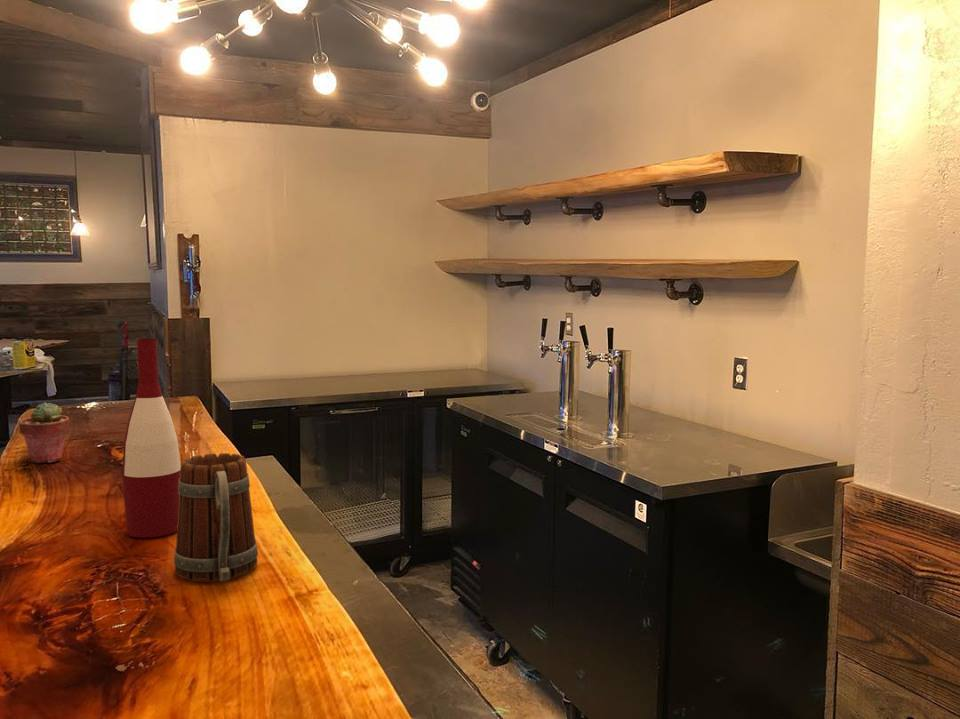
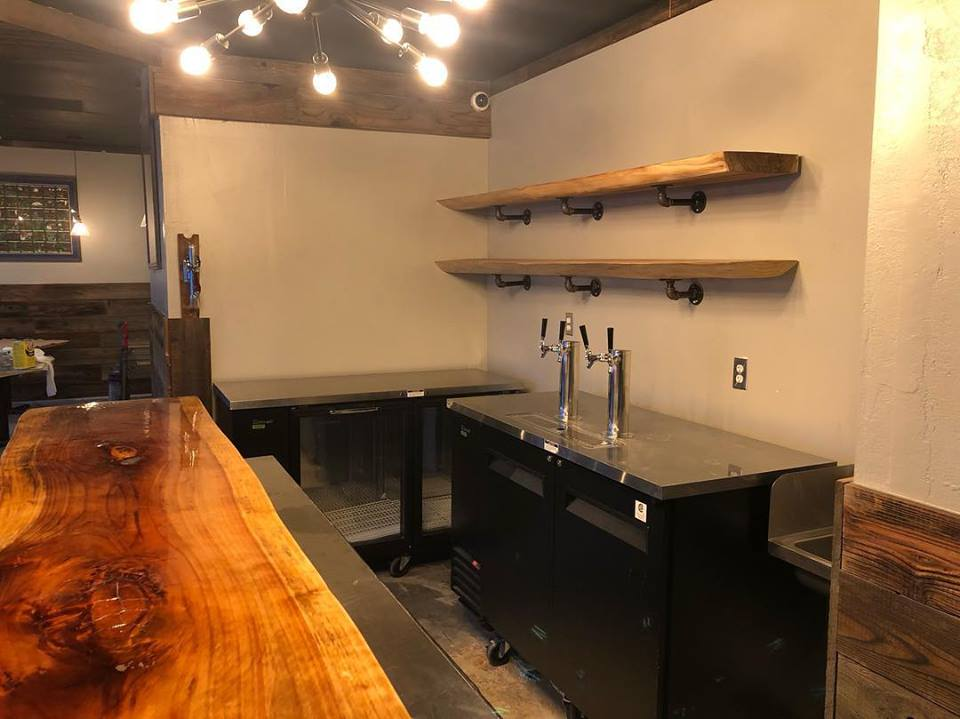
- beer mug [173,452,259,583]
- potted succulent [18,401,71,464]
- alcohol [121,338,181,539]
